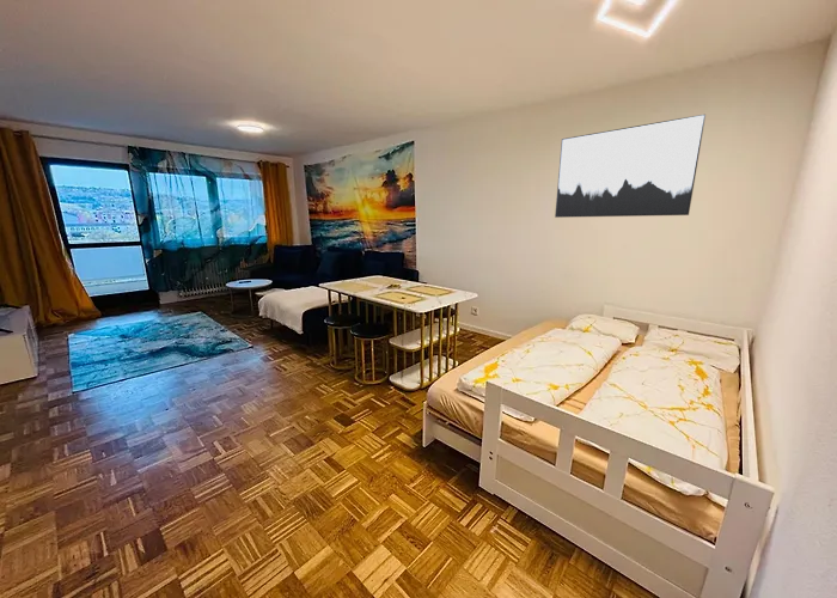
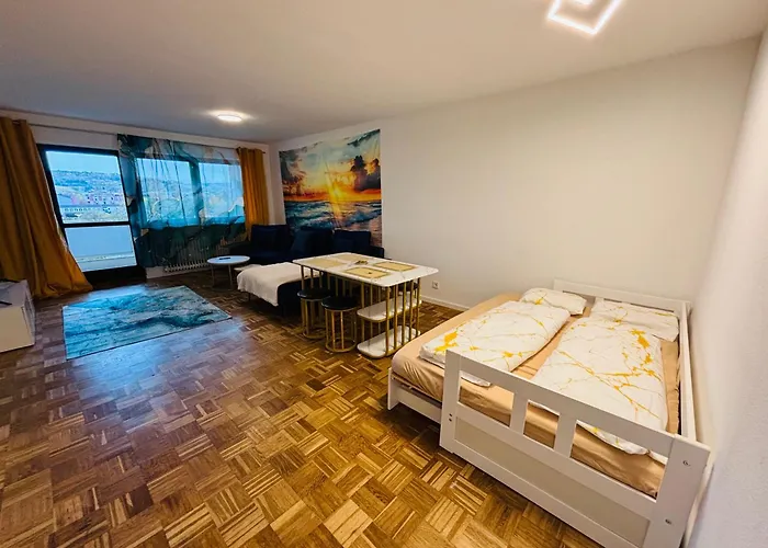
- wall art [554,114,707,219]
